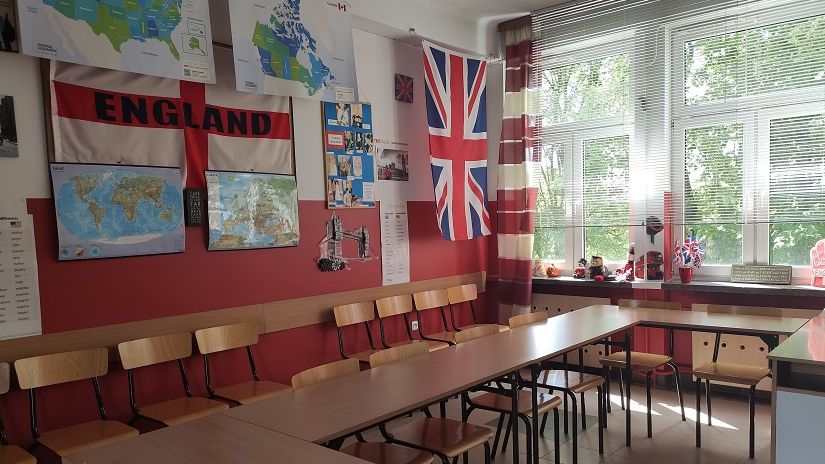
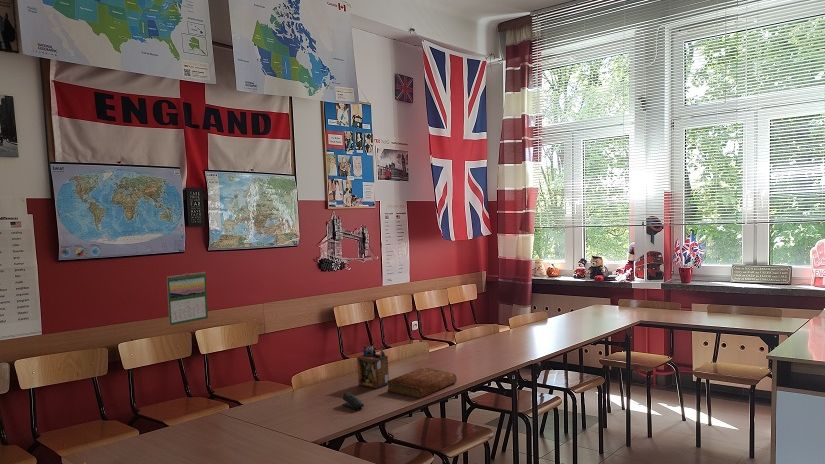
+ calendar [166,271,209,326]
+ desk organizer [356,344,390,390]
+ stapler [342,391,365,412]
+ bible [387,366,458,400]
